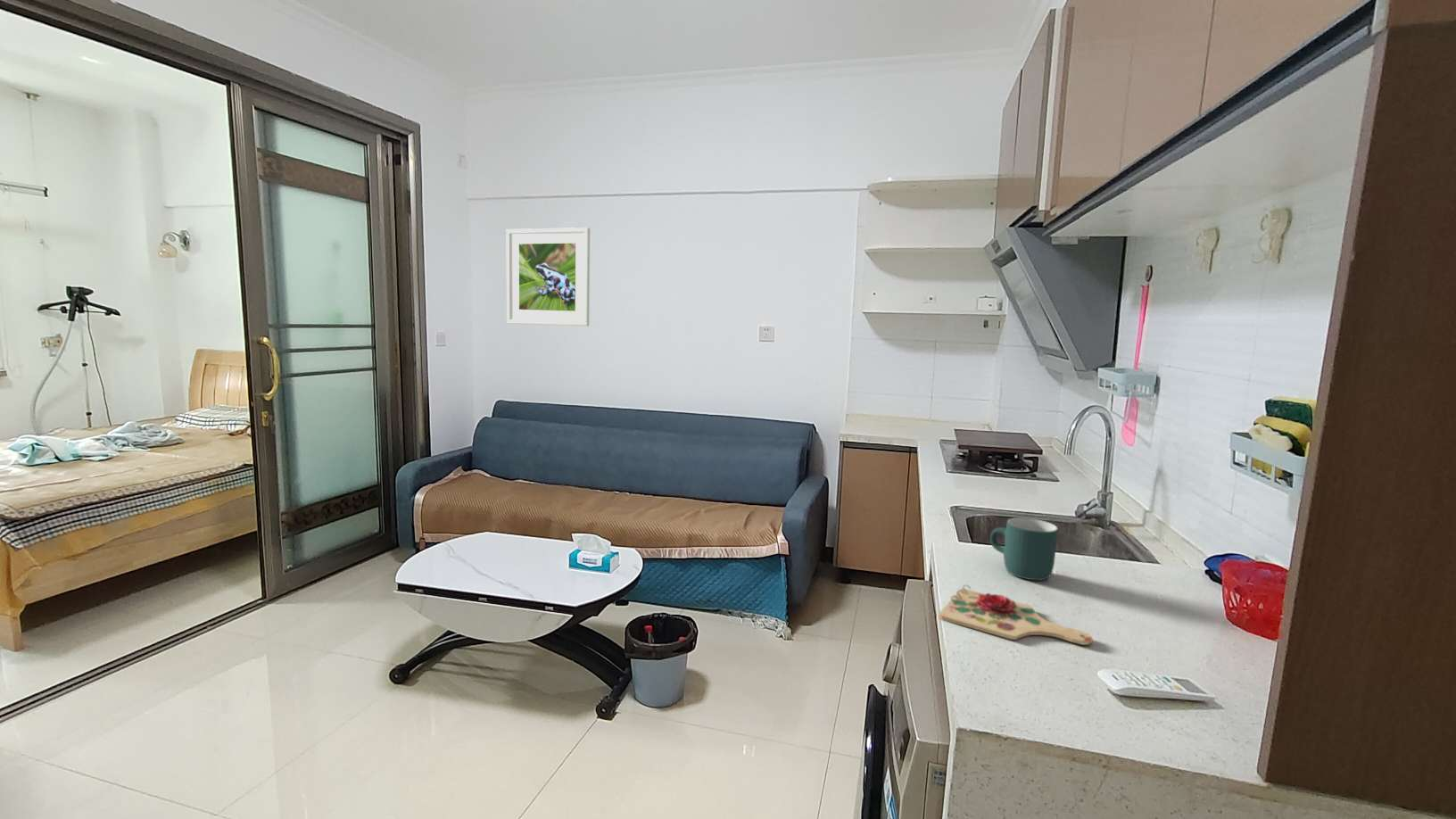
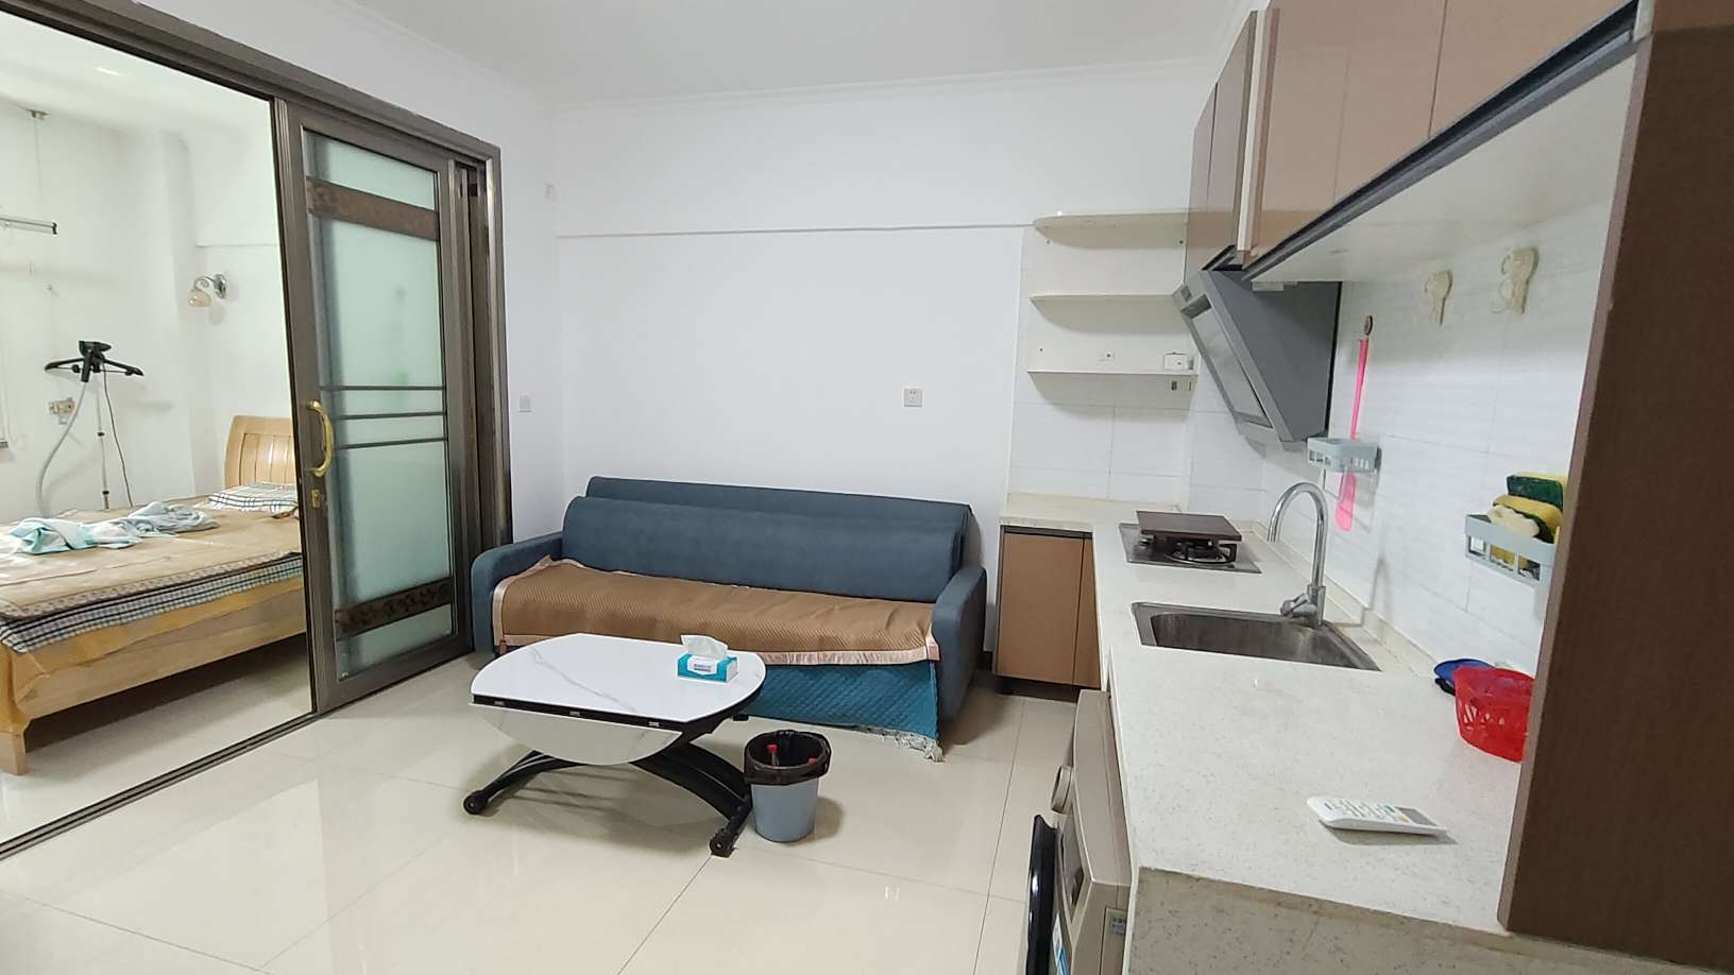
- cutting board [938,584,1093,646]
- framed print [506,227,591,327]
- mug [989,517,1059,581]
